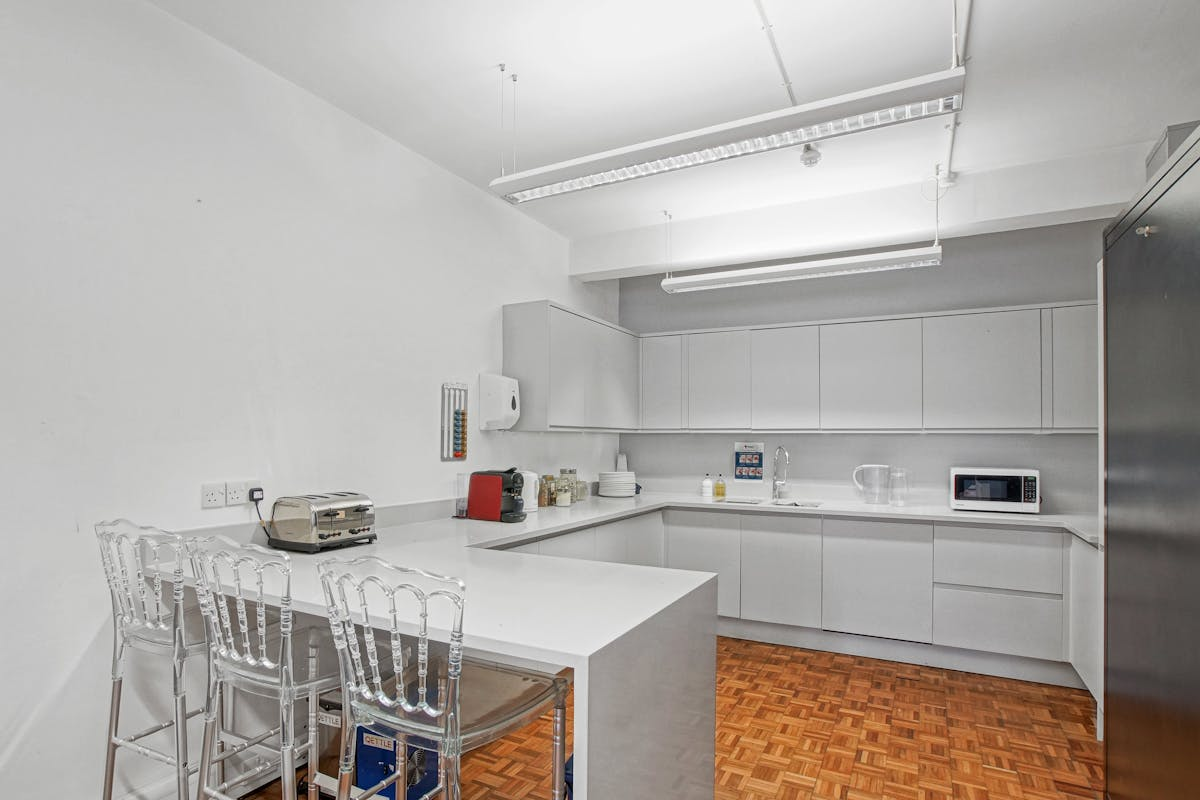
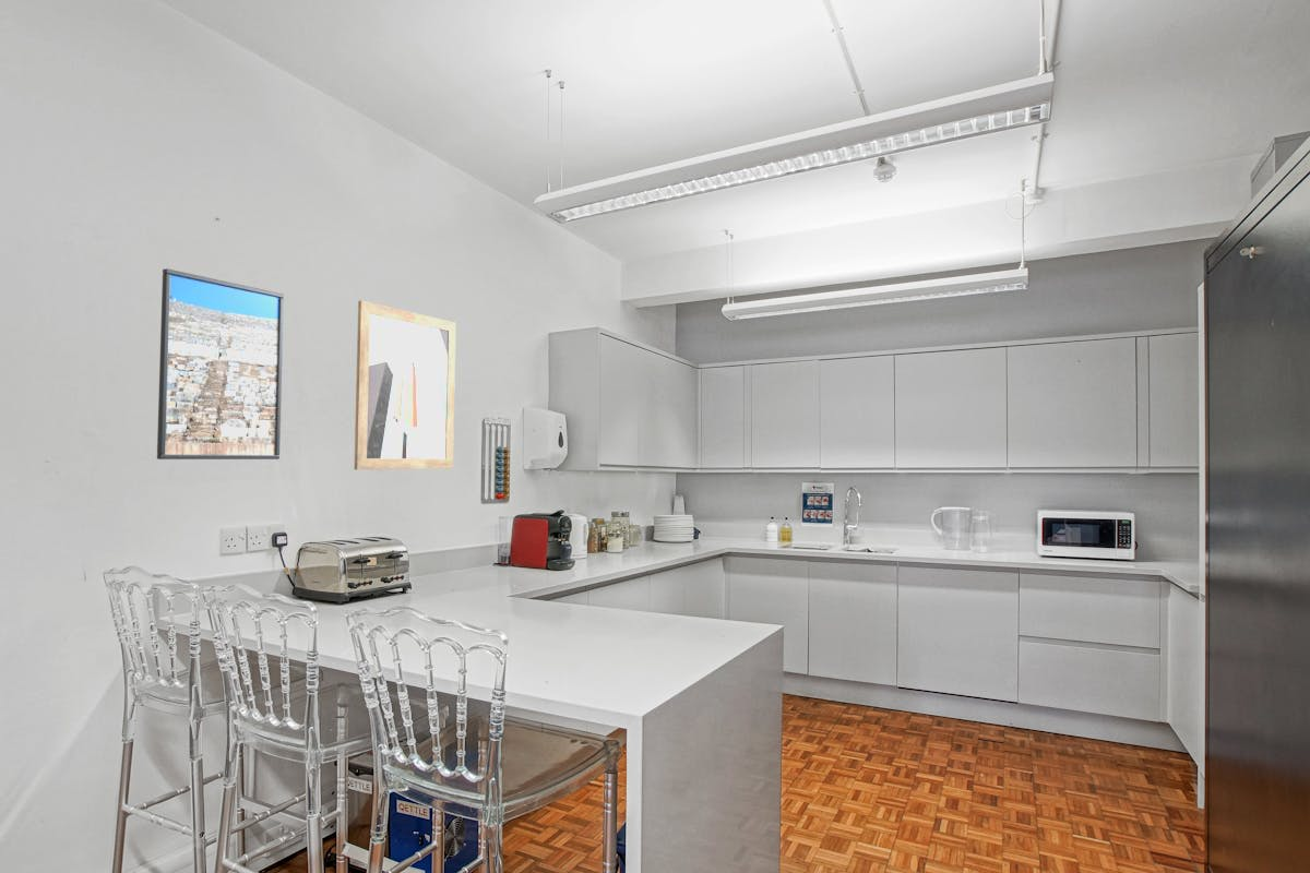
+ wall art [354,300,457,470]
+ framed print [156,267,285,461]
